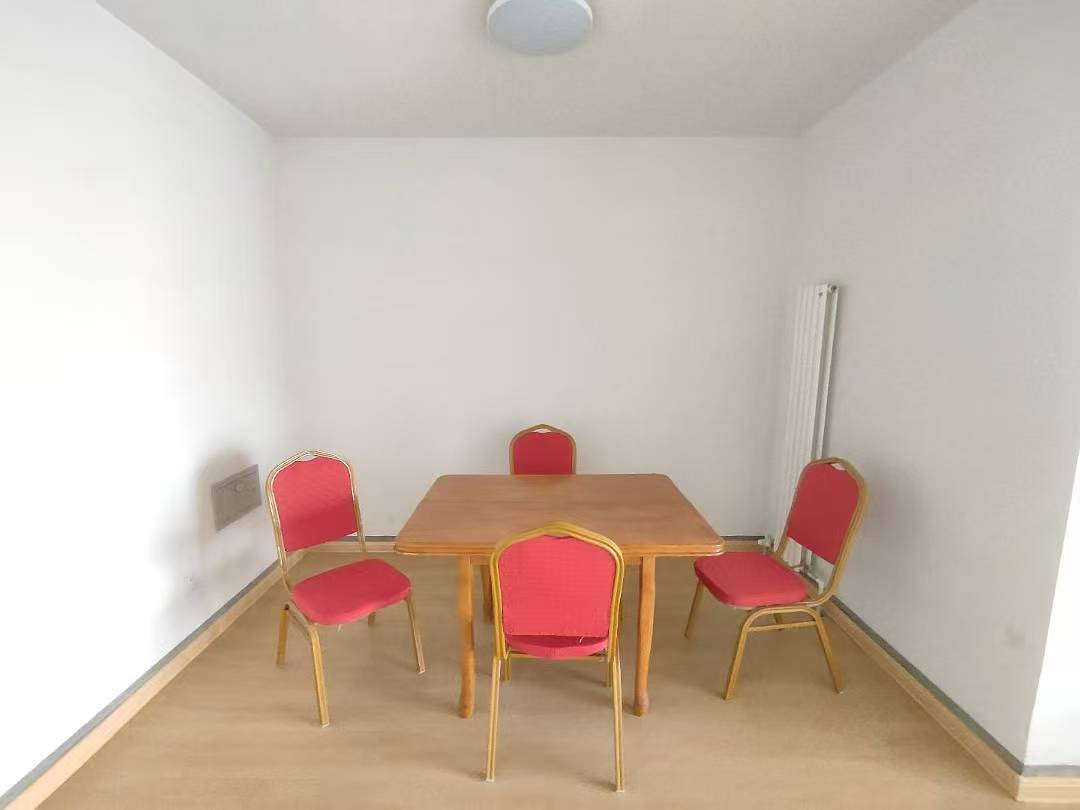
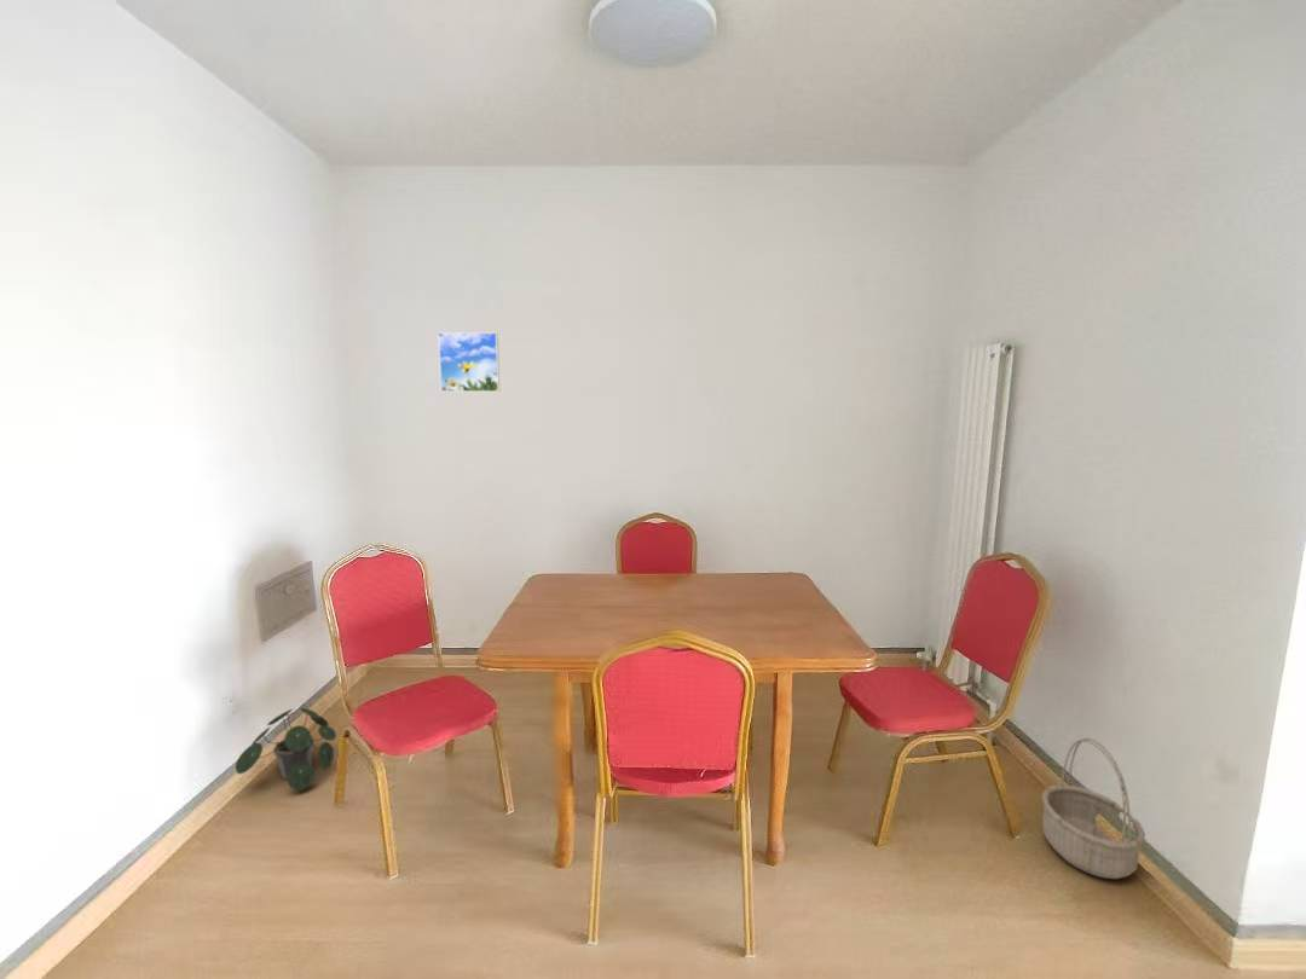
+ basket [1041,737,1146,880]
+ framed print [437,331,501,393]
+ potted plant [235,707,337,790]
